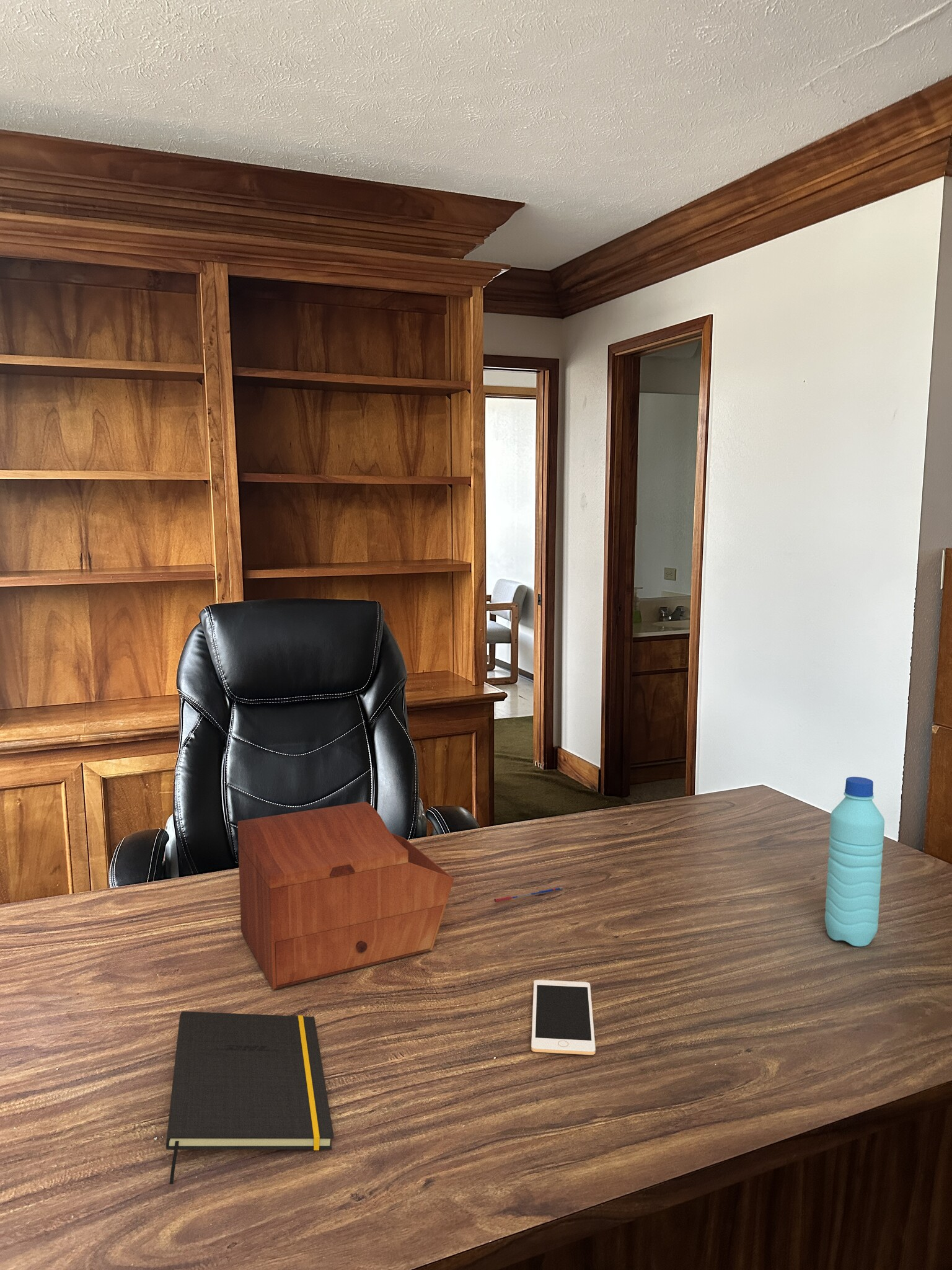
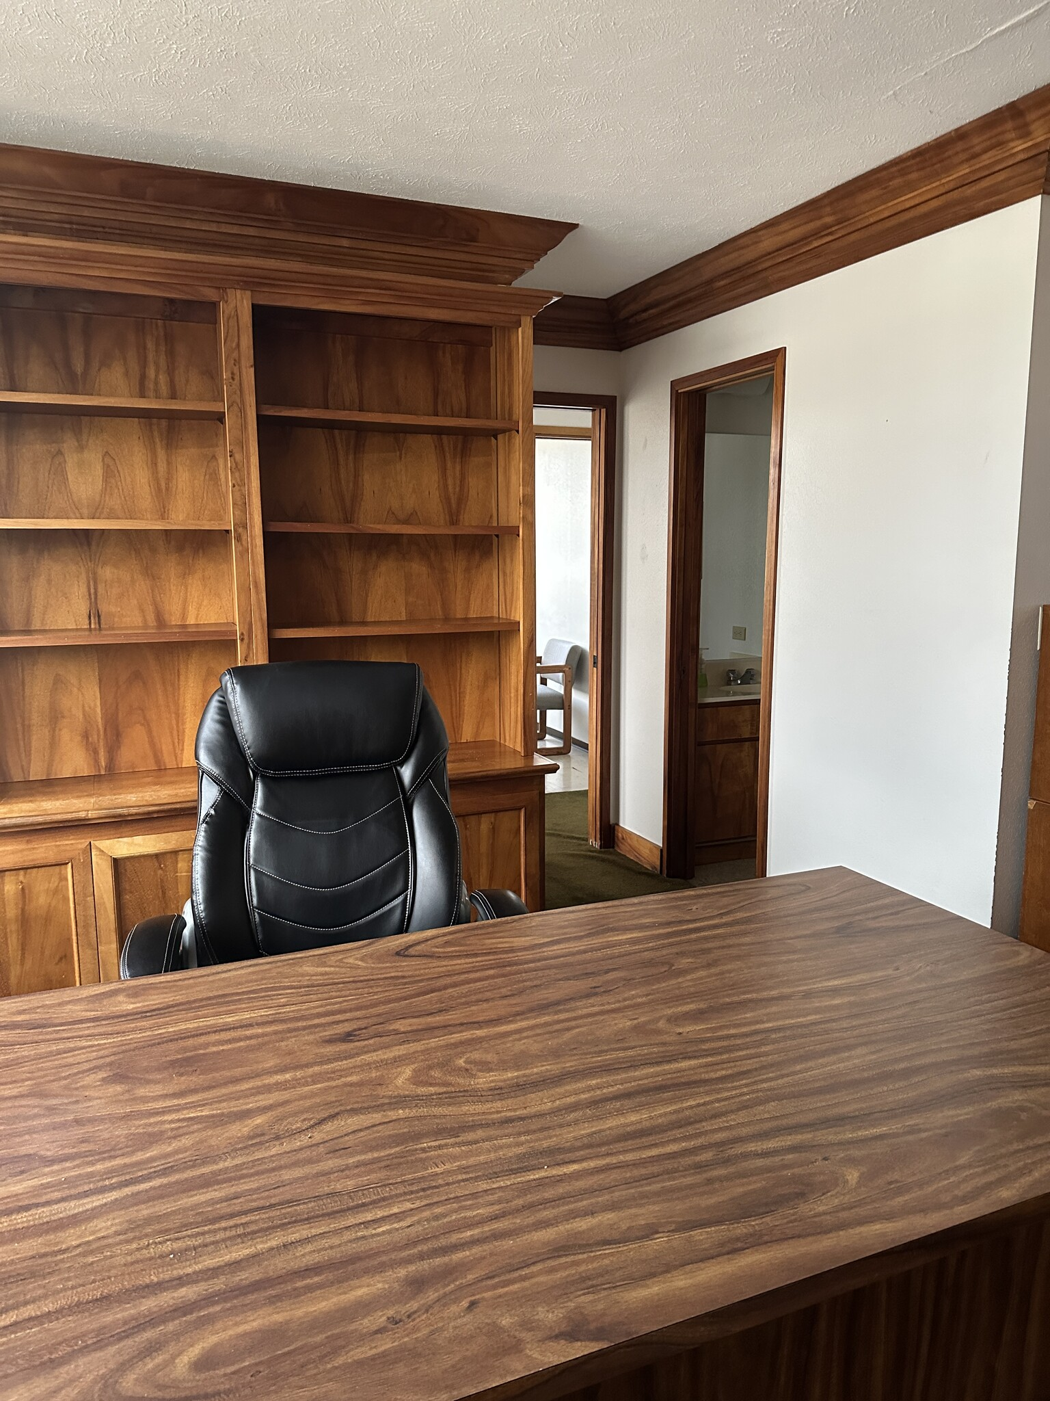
- sewing box [237,801,454,990]
- notepad [165,1011,335,1184]
- pen [493,887,564,903]
- cell phone [531,979,596,1055]
- water bottle [824,776,885,947]
